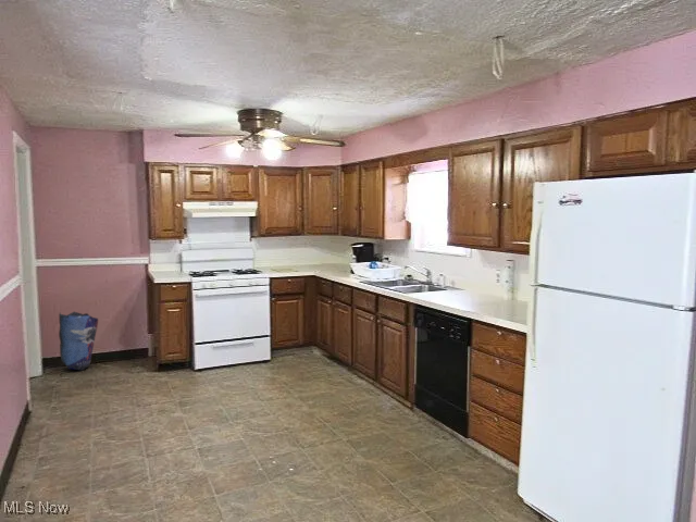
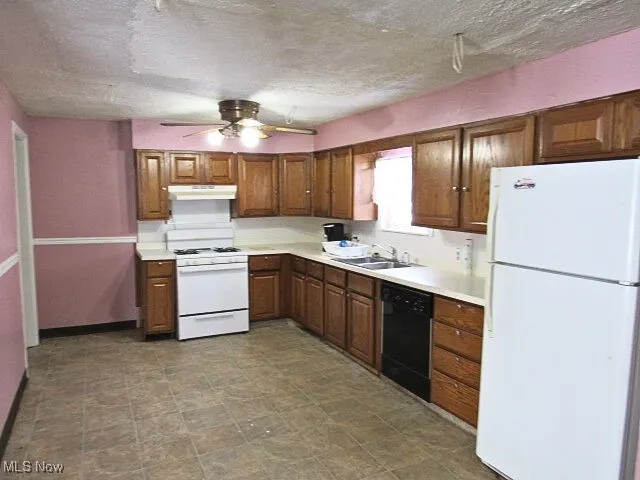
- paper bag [58,311,99,371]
